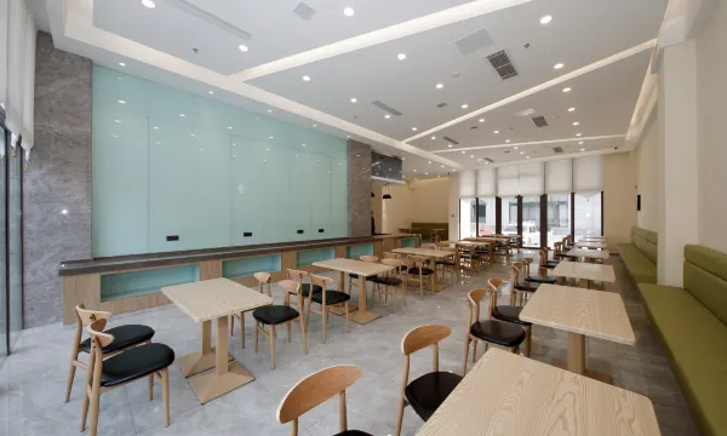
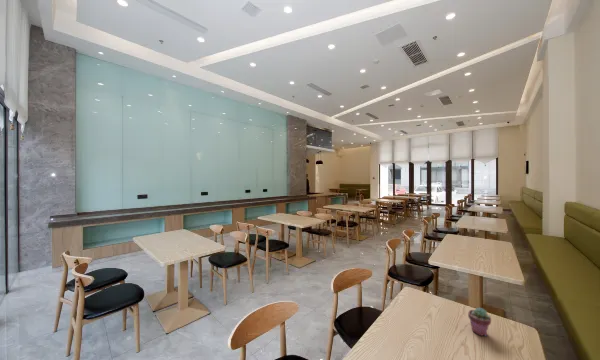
+ potted succulent [467,306,492,337]
